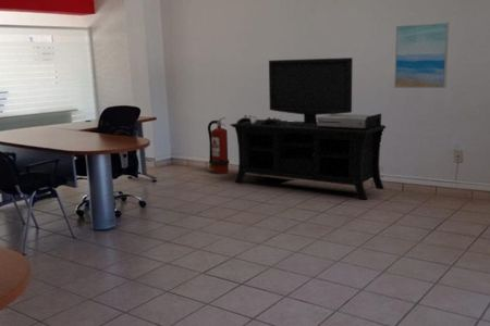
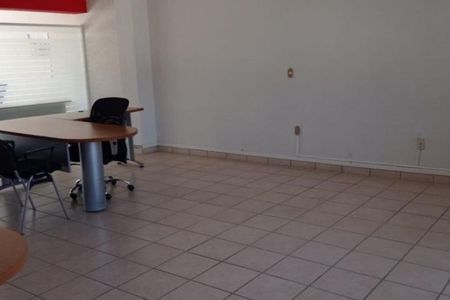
- media console [229,57,387,200]
- fire extinguisher [207,116,230,175]
- wall art [393,22,450,89]
